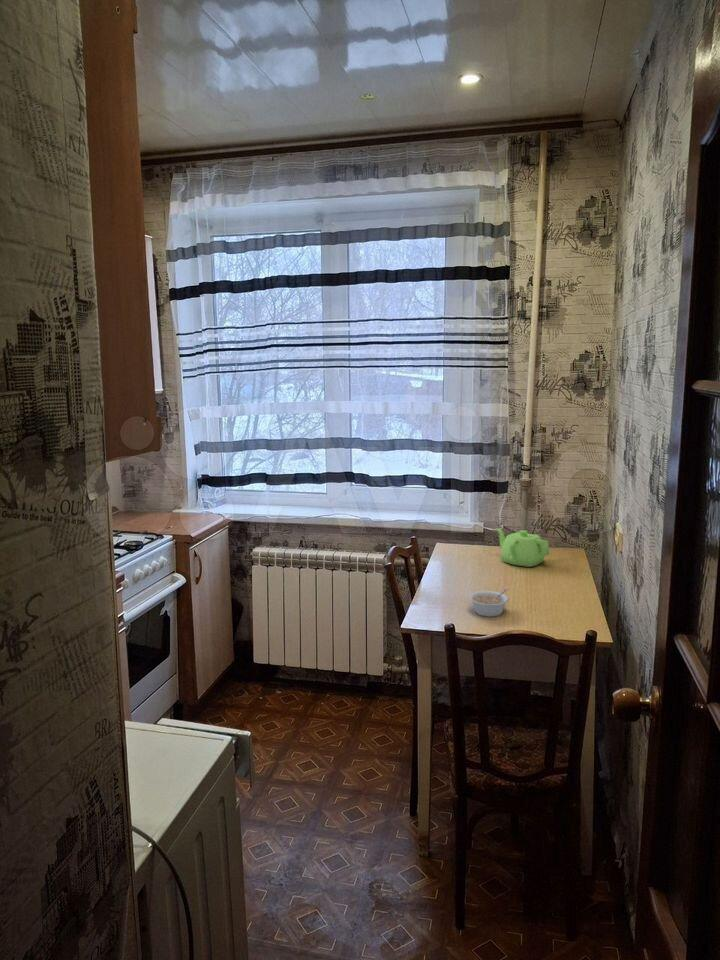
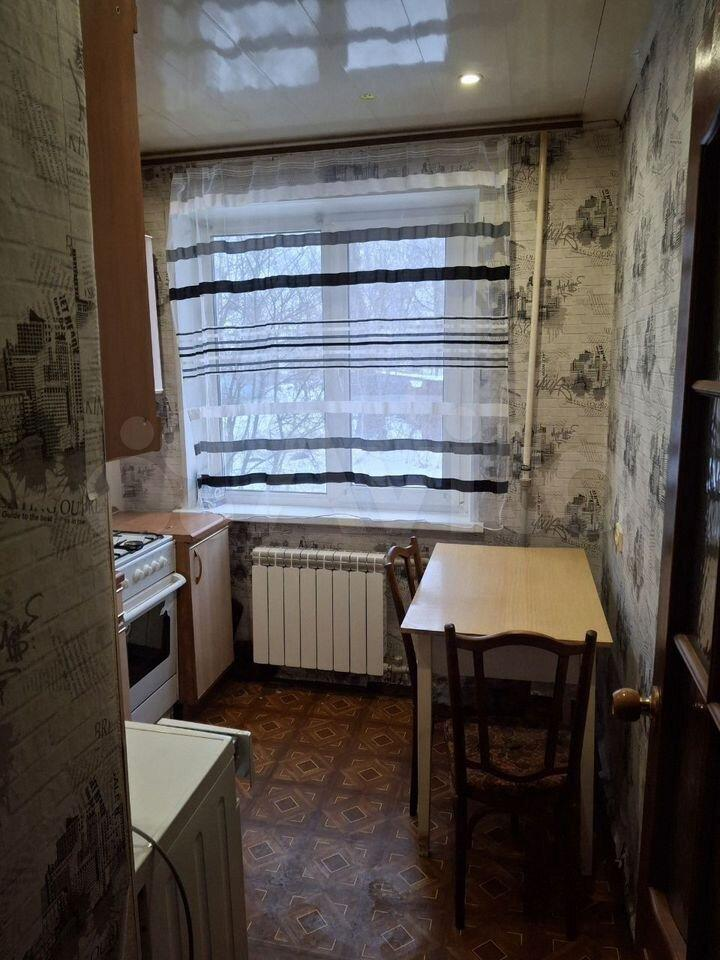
- legume [468,587,509,618]
- teapot [494,527,551,568]
